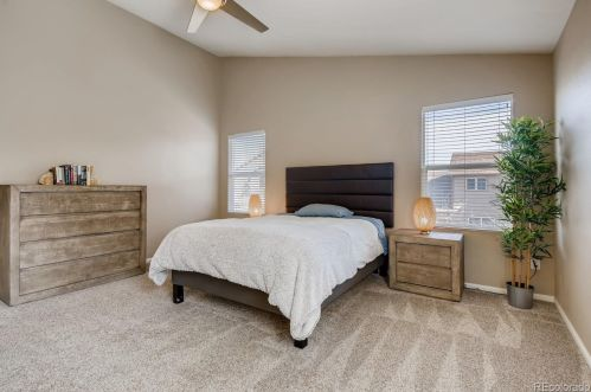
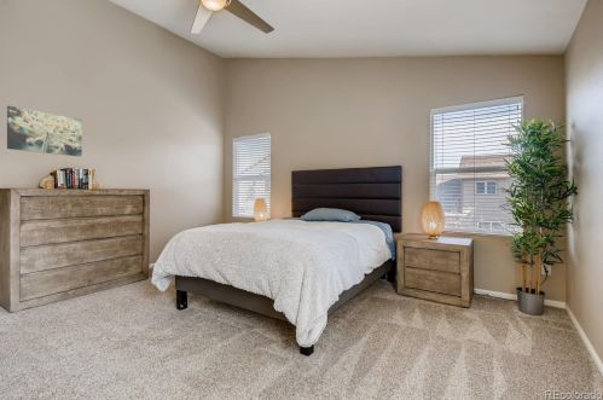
+ wall art [6,105,83,158]
